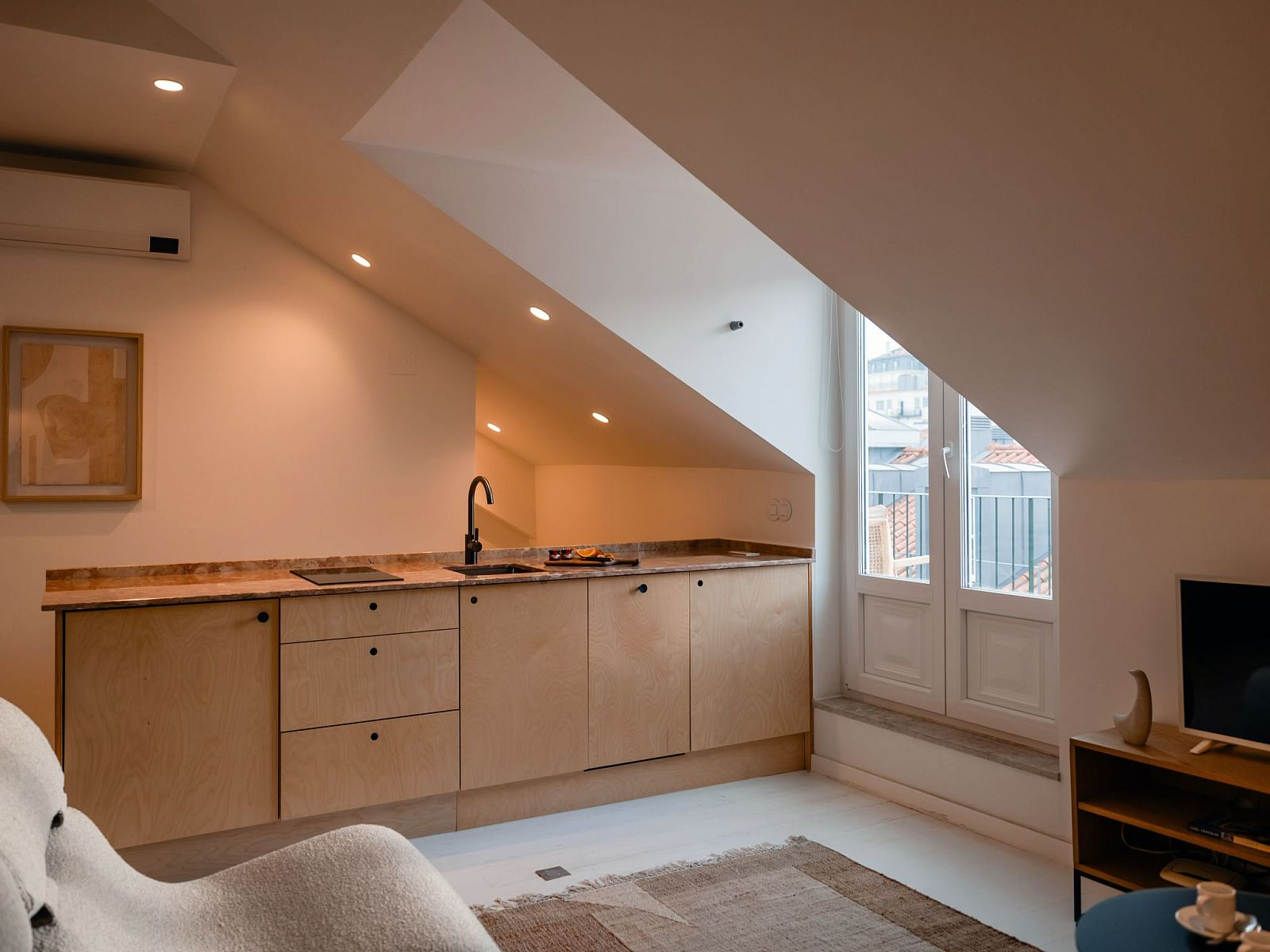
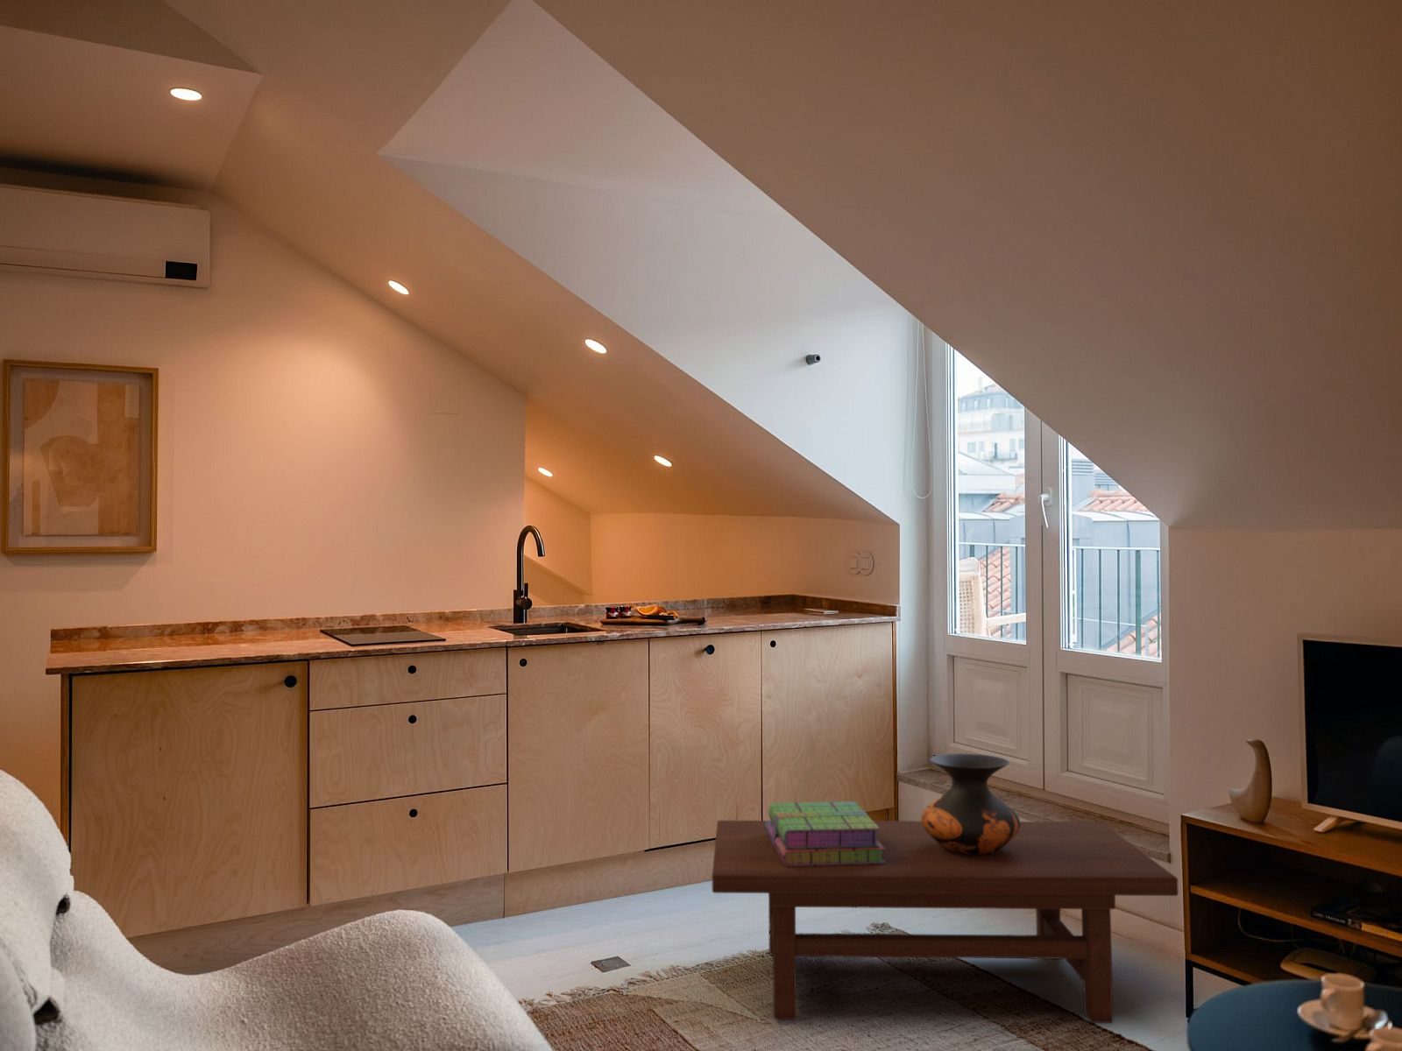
+ coffee table [712,820,1179,1023]
+ vase [920,752,1021,854]
+ stack of books [765,800,885,867]
